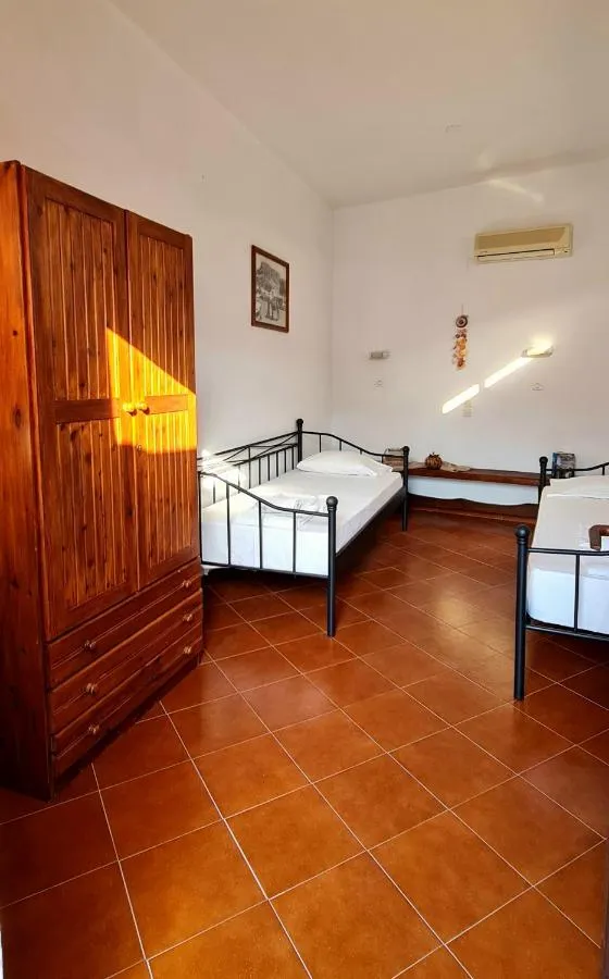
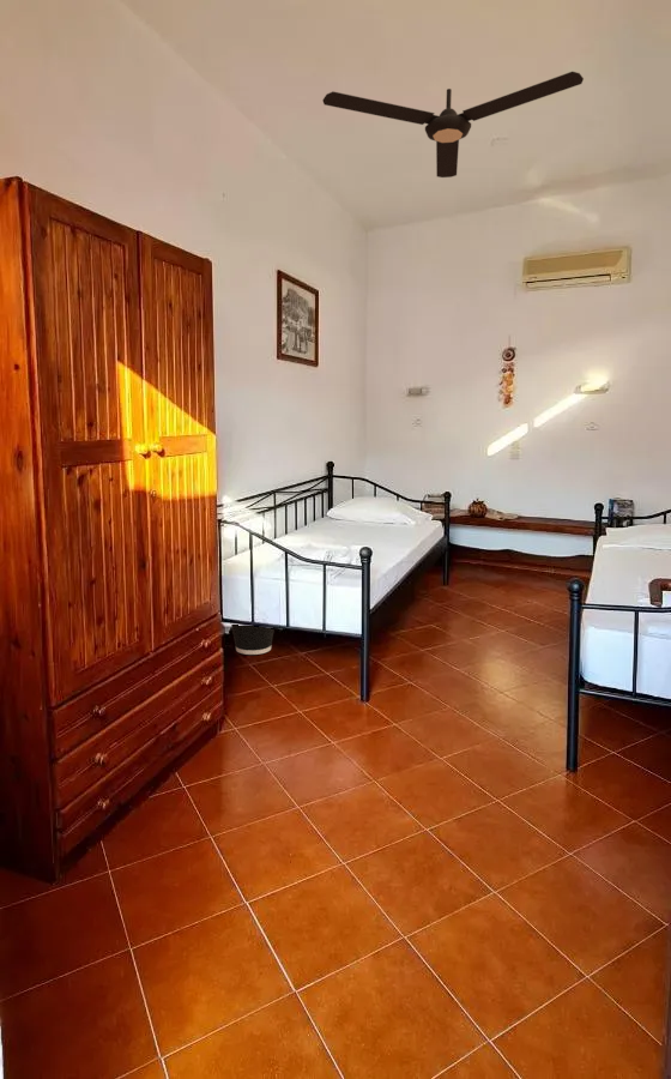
+ wastebasket [230,623,276,656]
+ ceiling fan [322,71,585,179]
